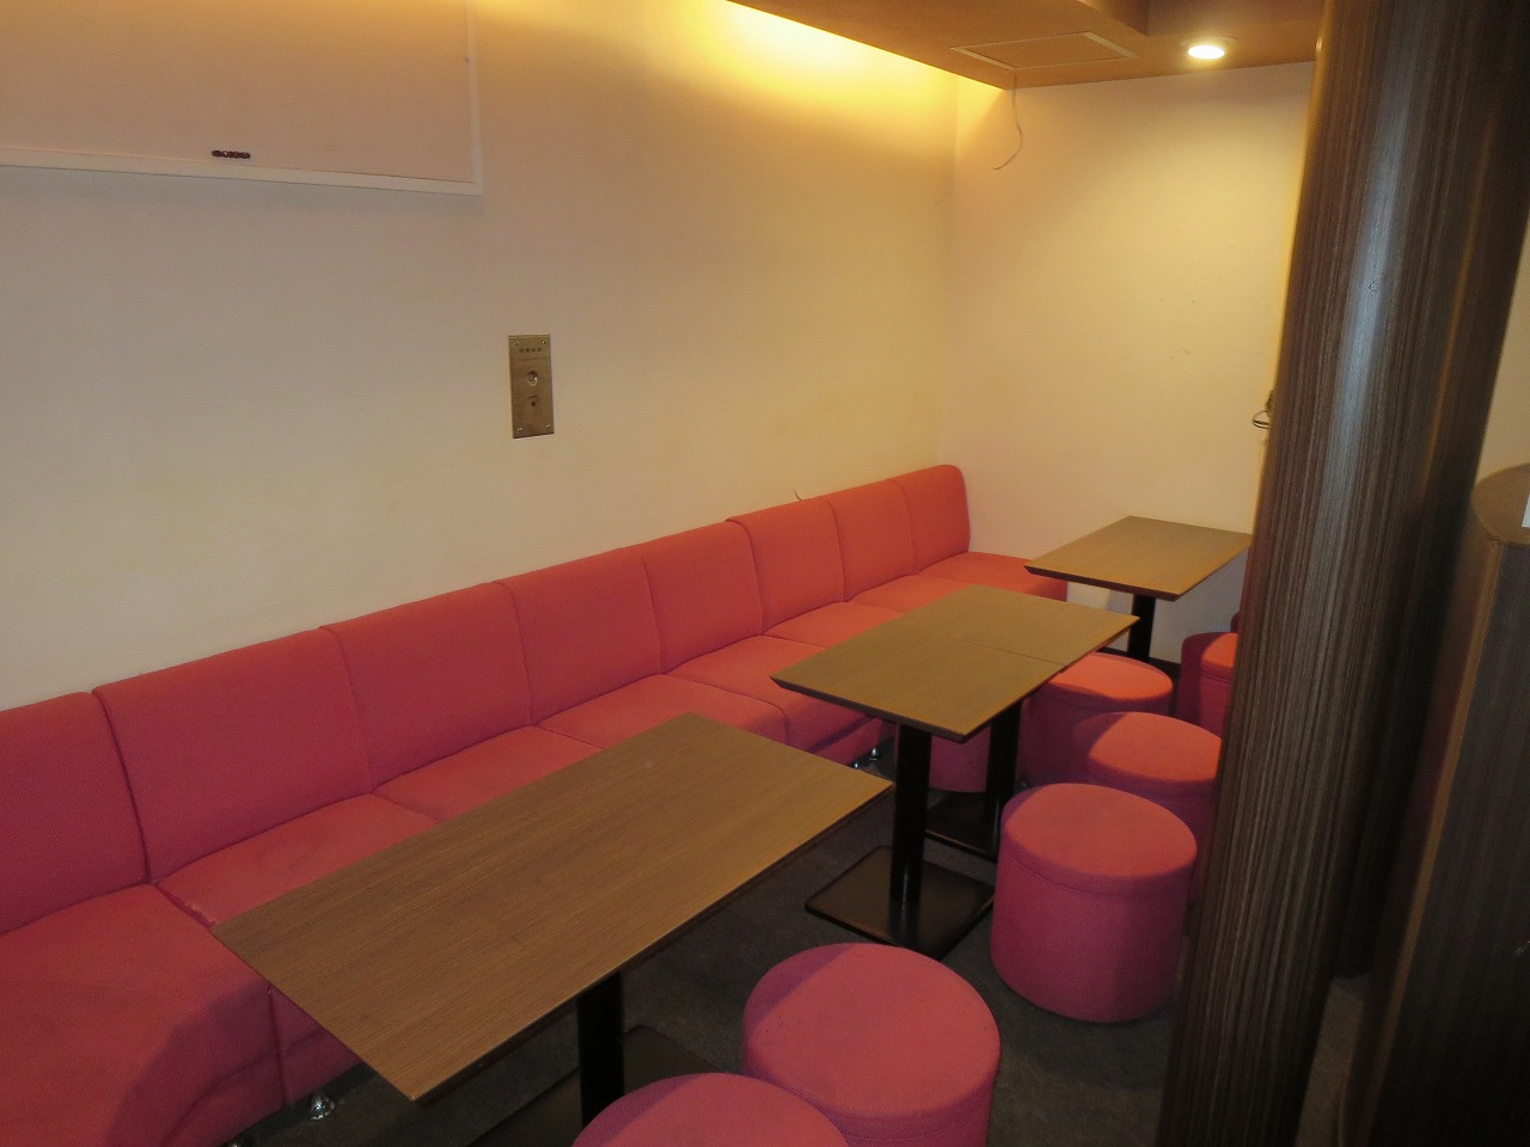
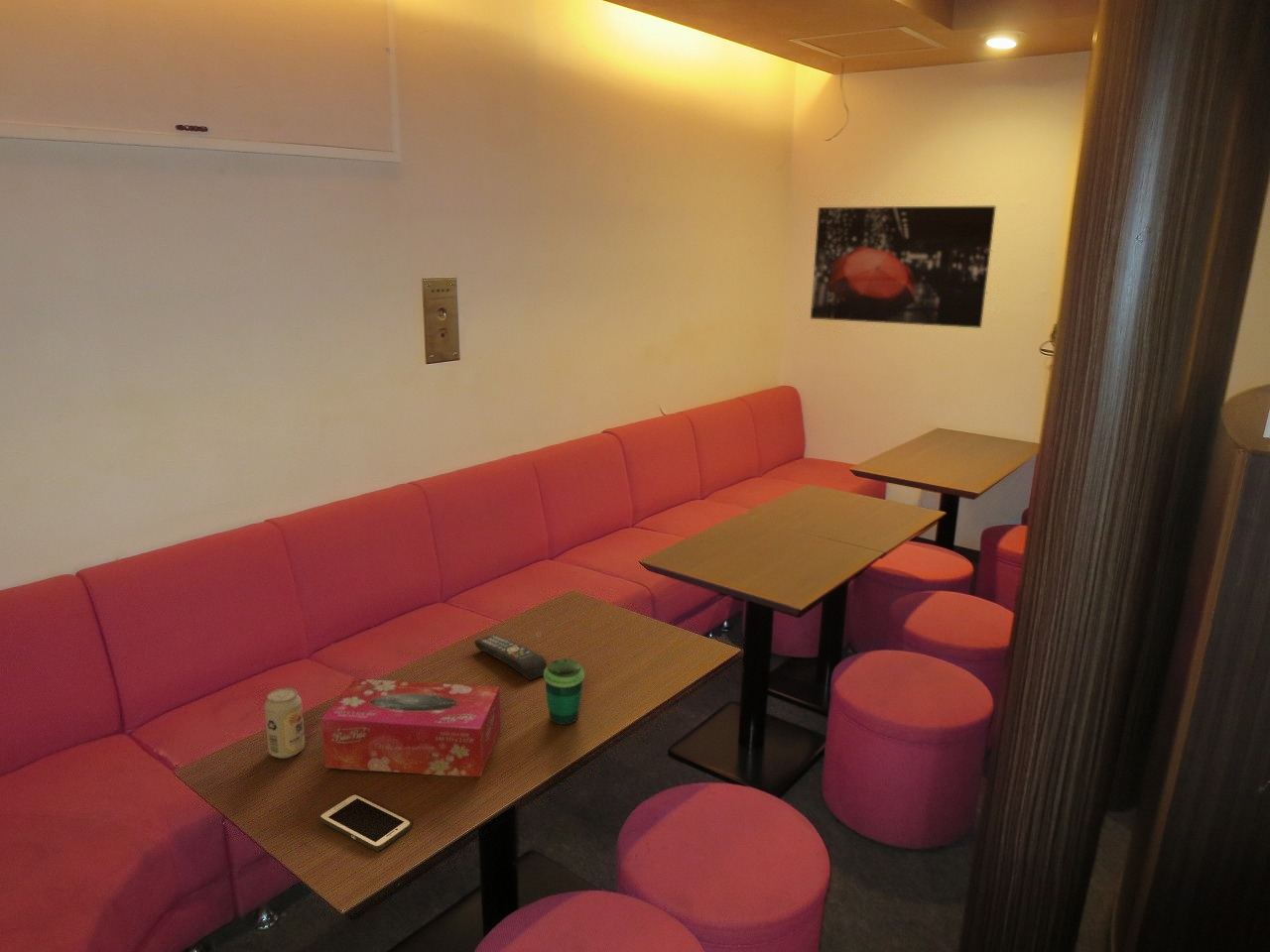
+ remote control [473,634,548,681]
+ wall art [810,205,997,329]
+ beverage can [263,687,306,760]
+ tissue box [320,678,501,777]
+ cell phone [318,793,413,852]
+ cup [543,657,585,726]
